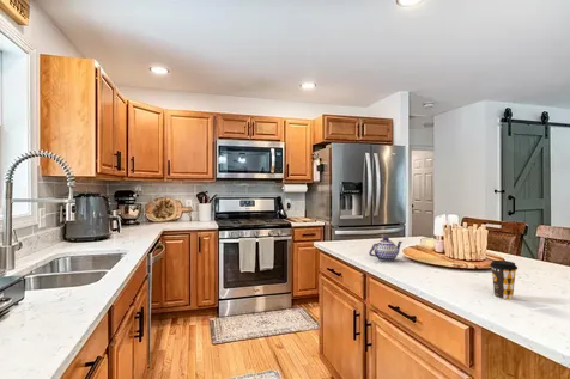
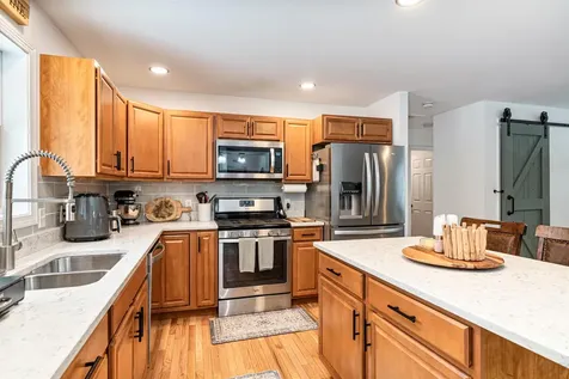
- teapot [368,236,404,262]
- coffee cup [489,259,519,301]
